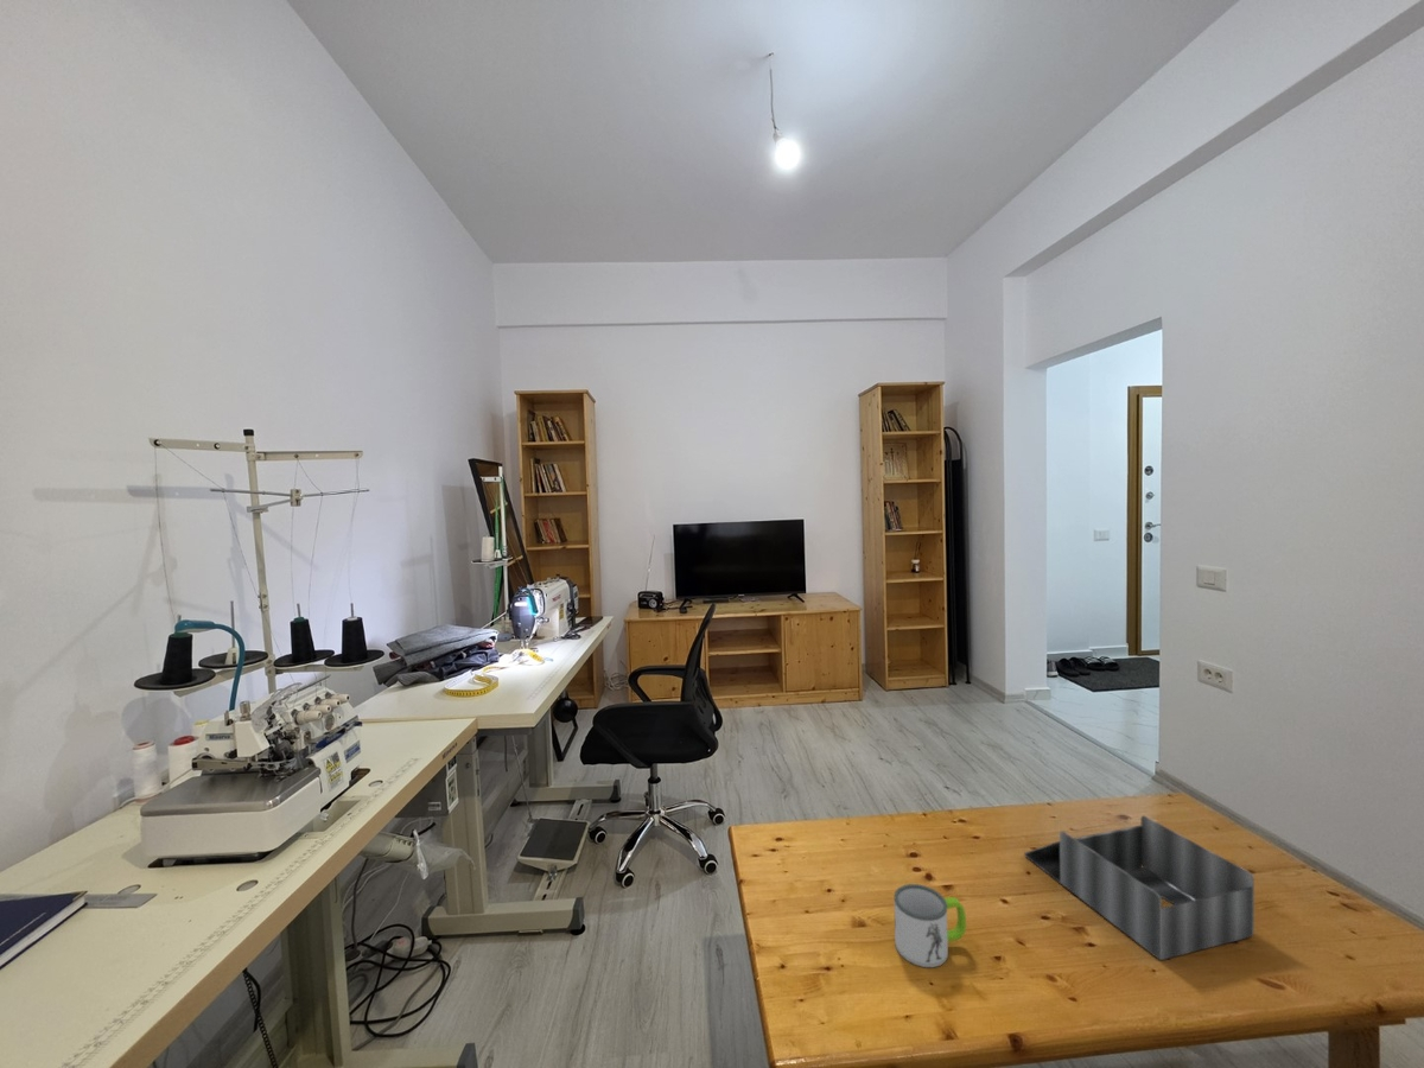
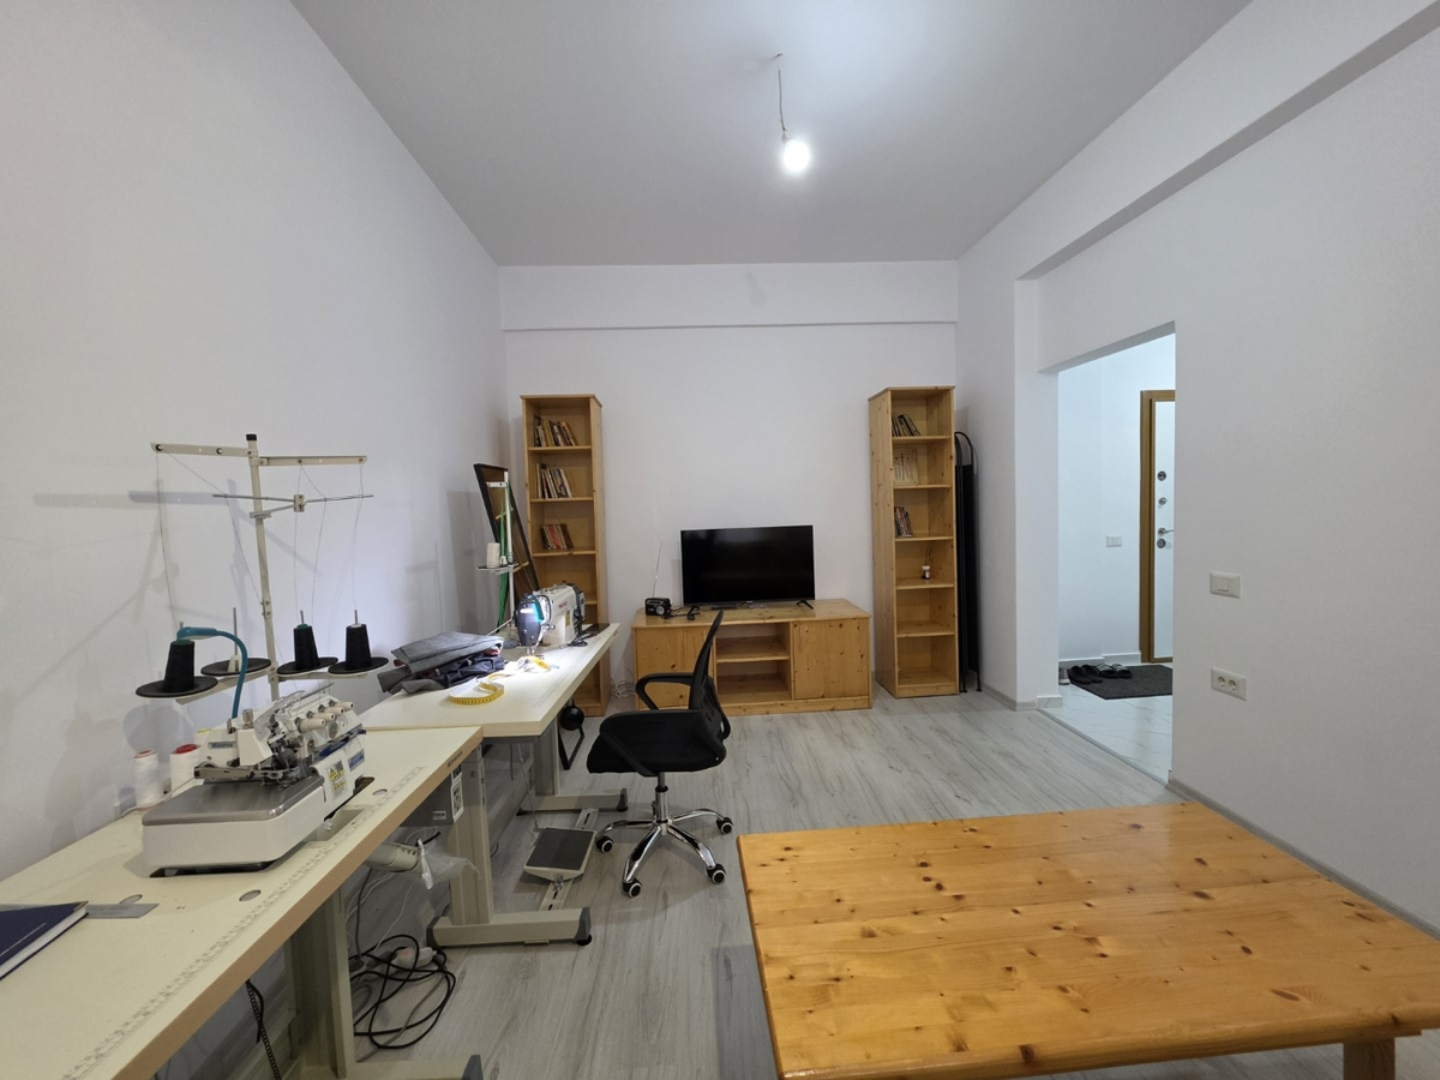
- mug [894,883,967,968]
- desk organizer [1023,815,1255,961]
